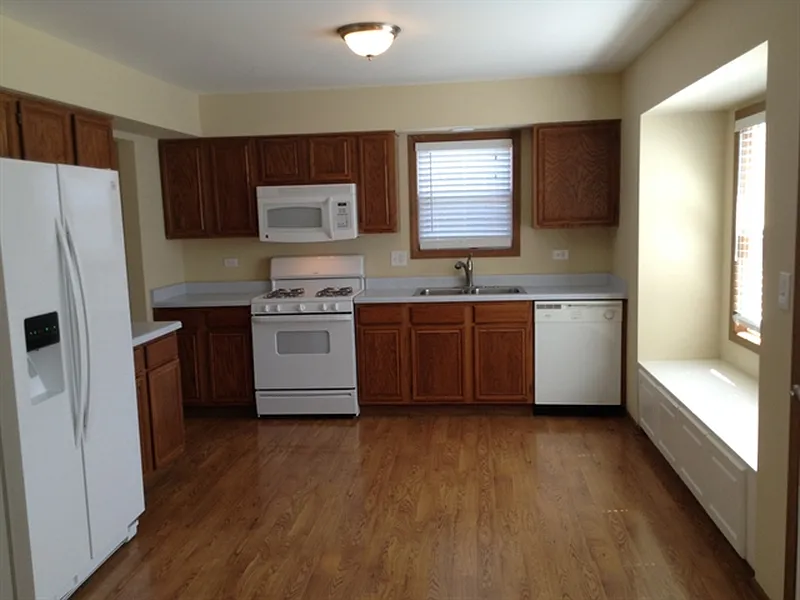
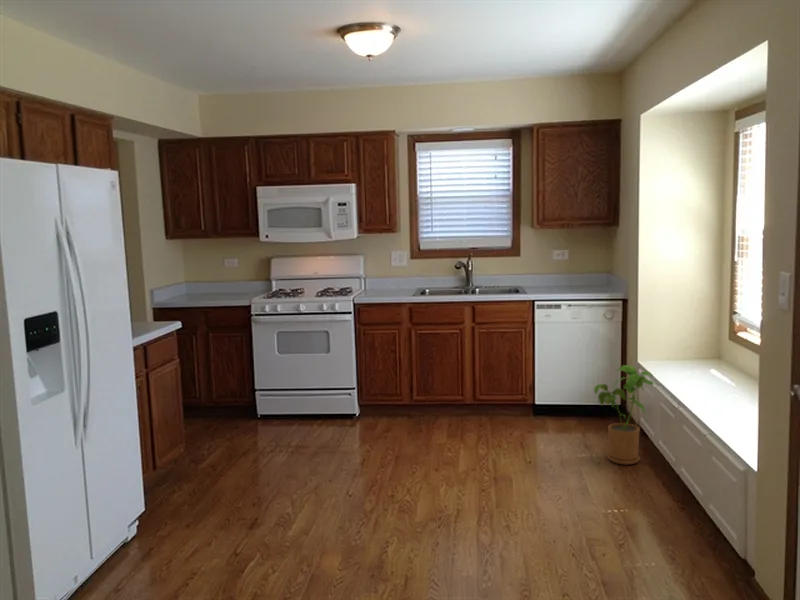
+ house plant [593,364,655,466]
